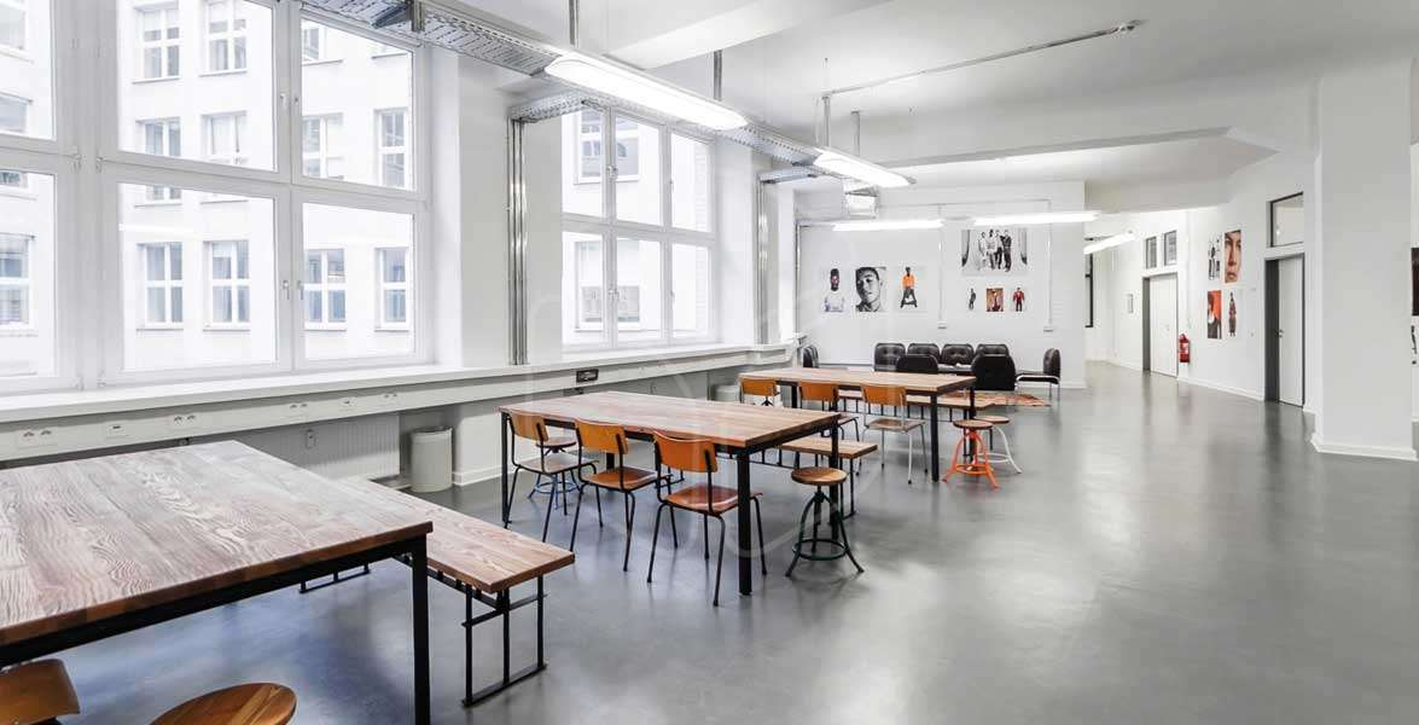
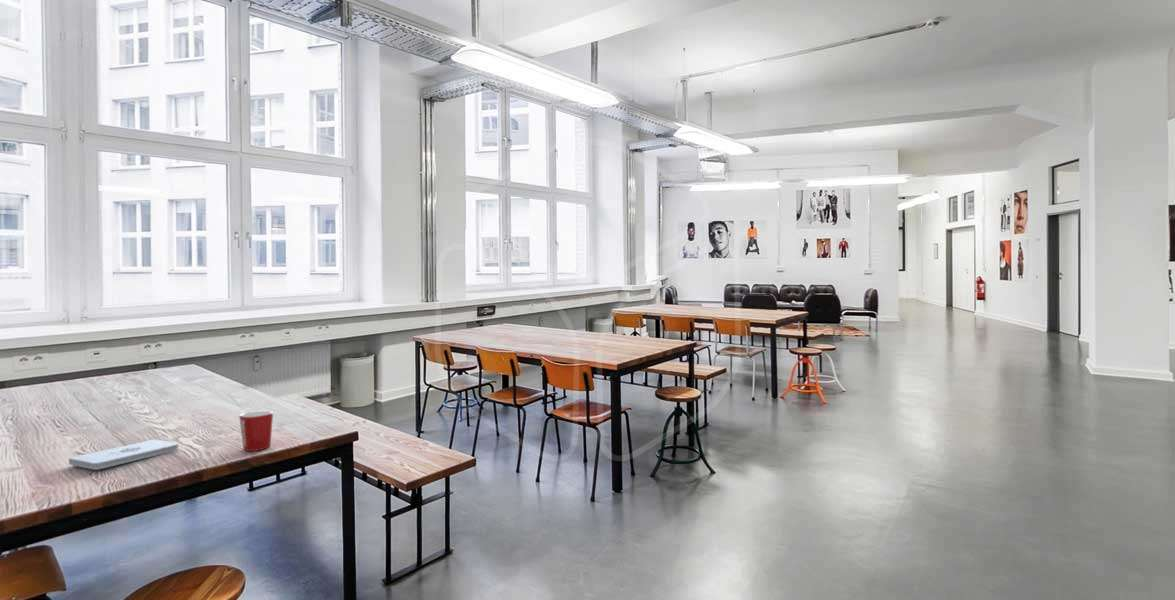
+ notepad [68,438,180,471]
+ mug [238,410,274,452]
